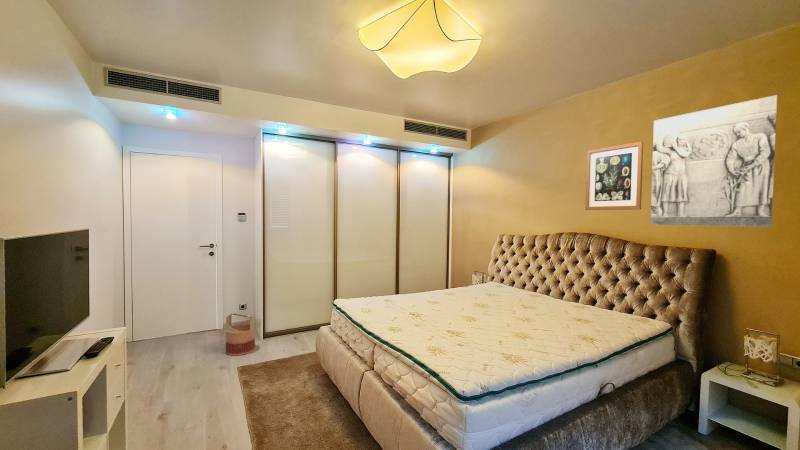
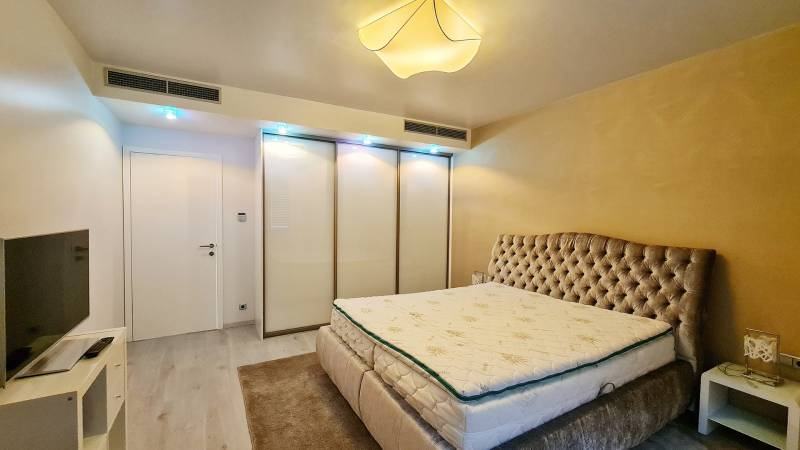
- basket [225,312,256,356]
- wall art [584,140,644,211]
- wall relief [649,94,778,228]
